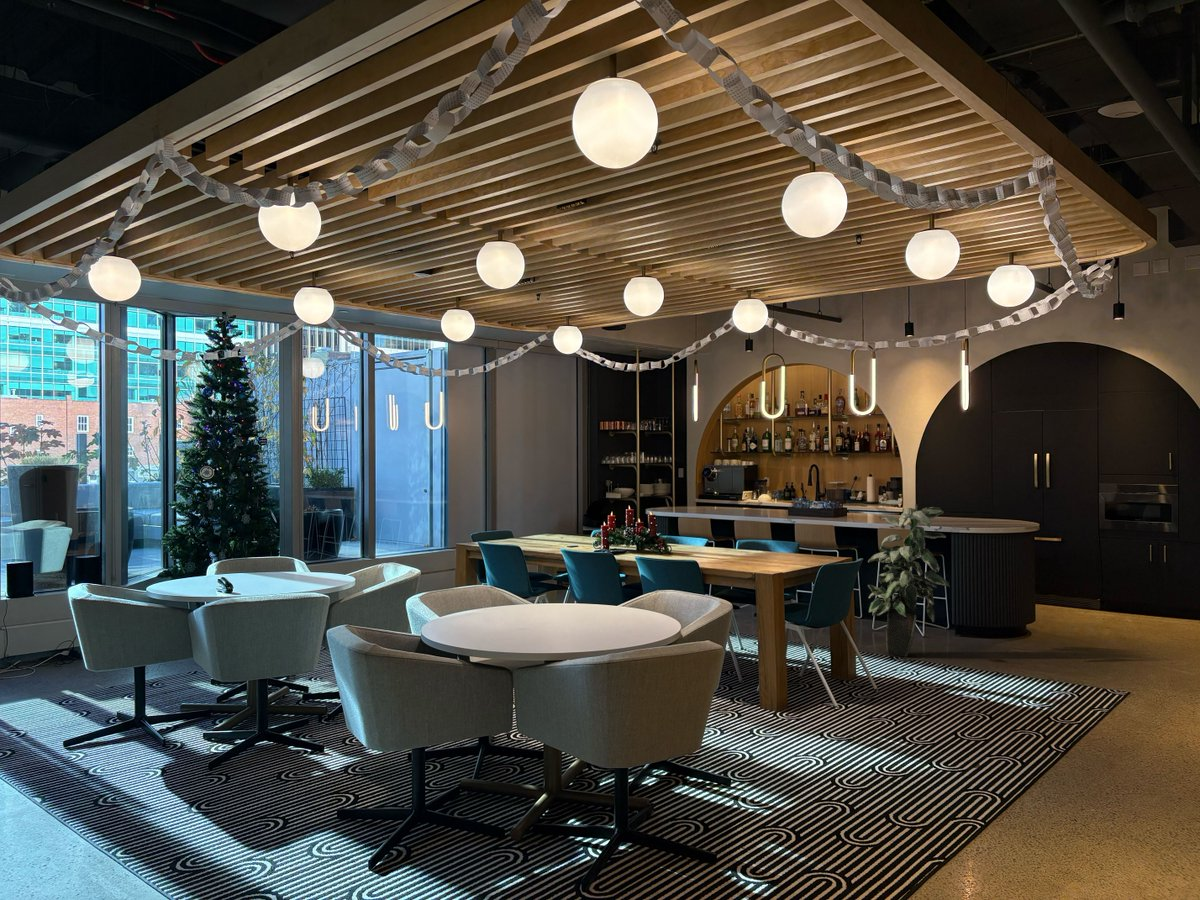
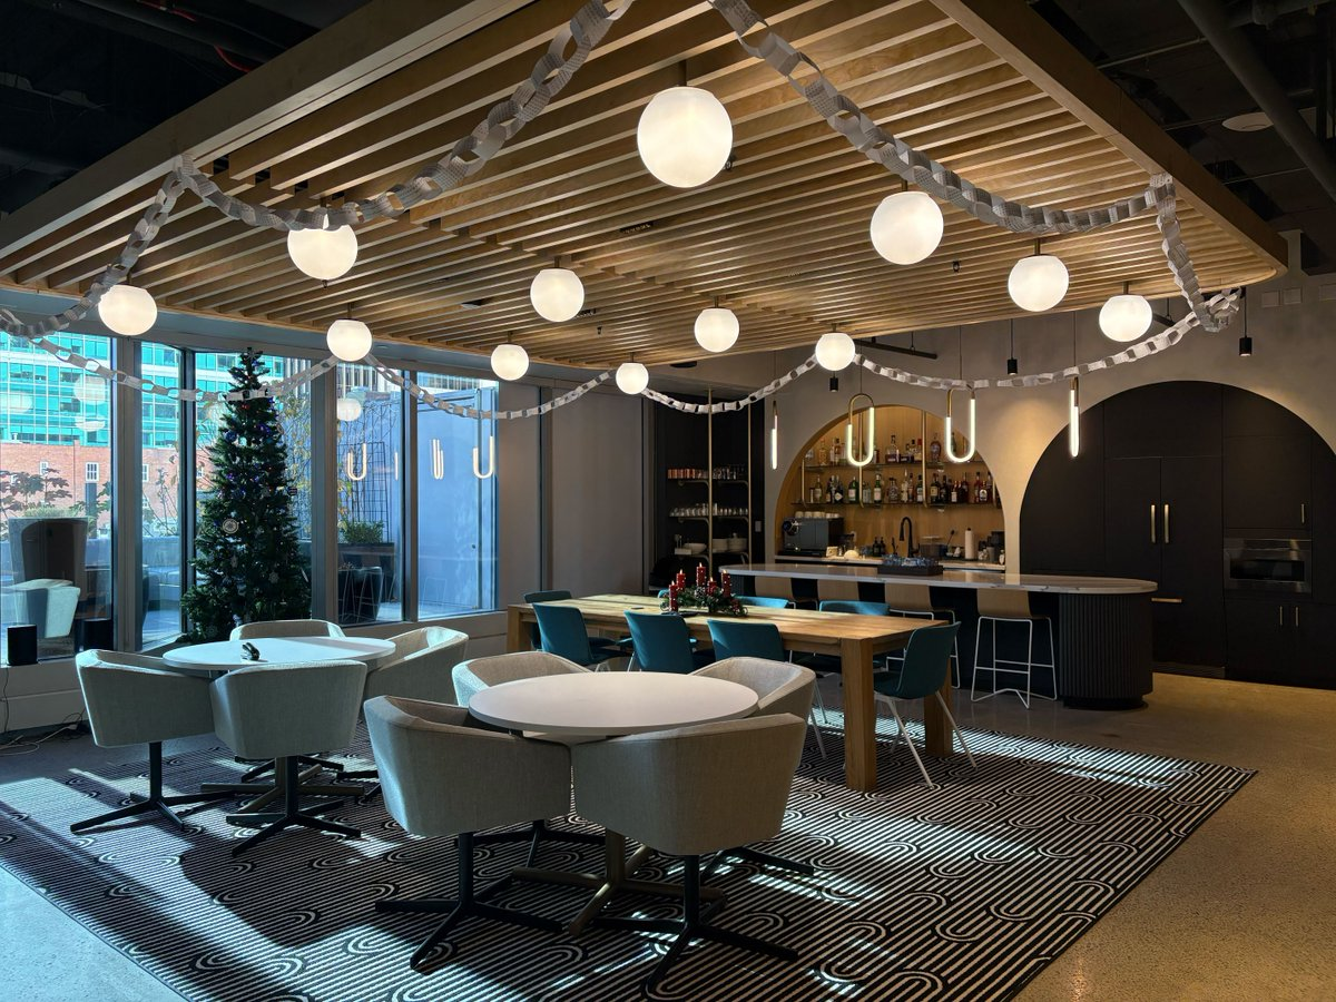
- indoor plant [867,499,951,658]
